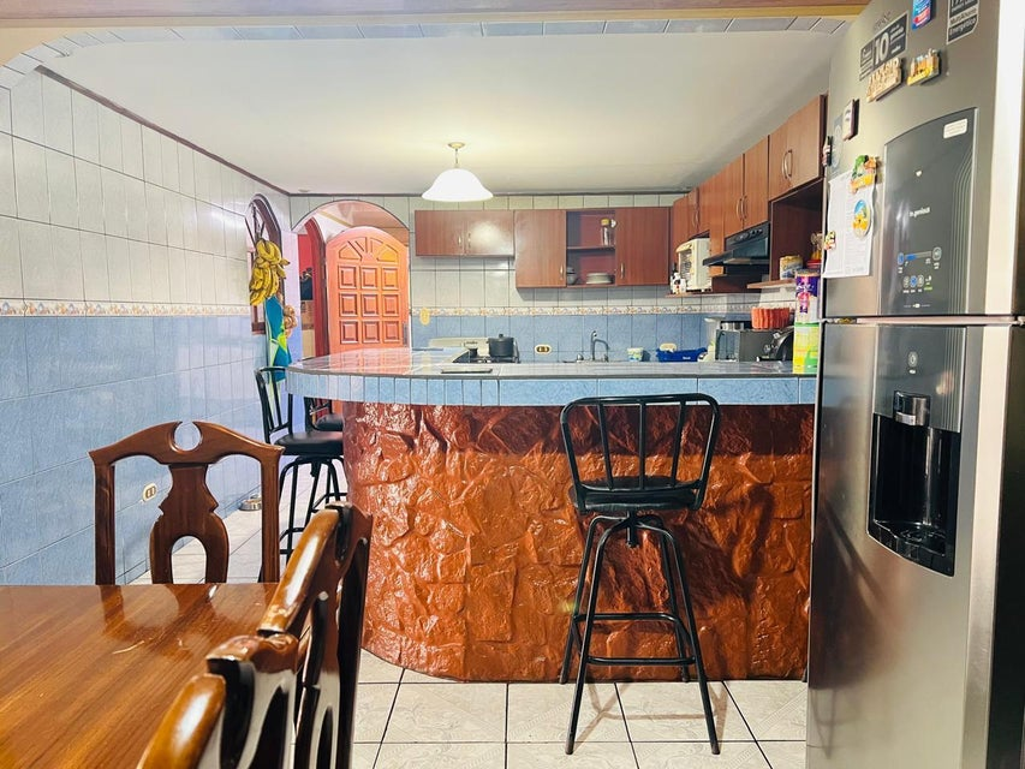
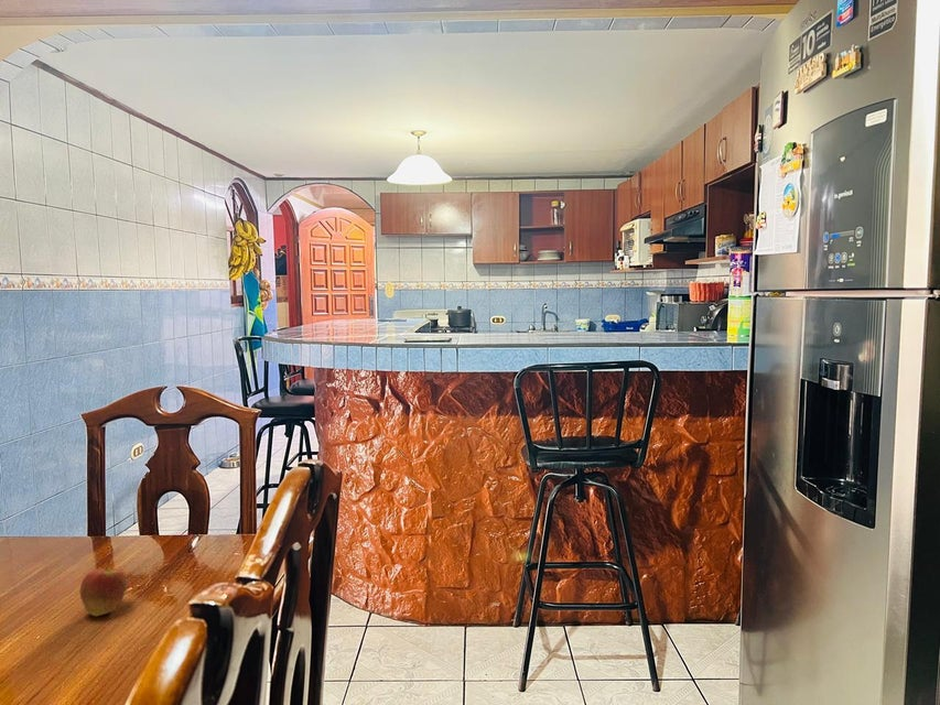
+ fruit [78,558,128,617]
